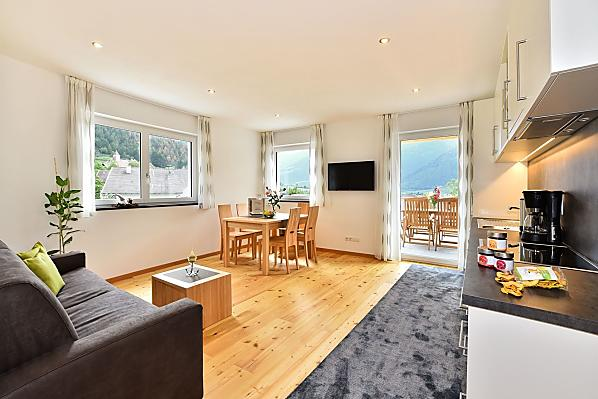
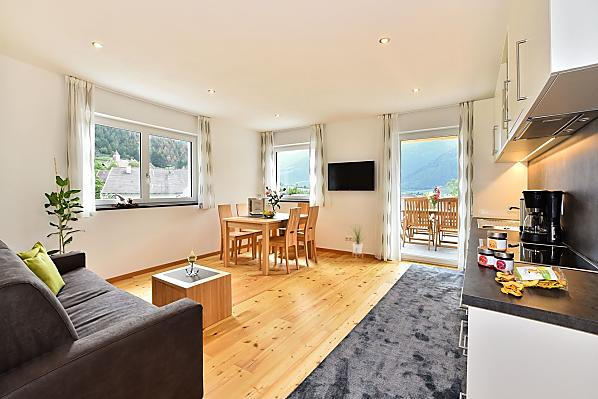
+ house plant [347,221,368,259]
